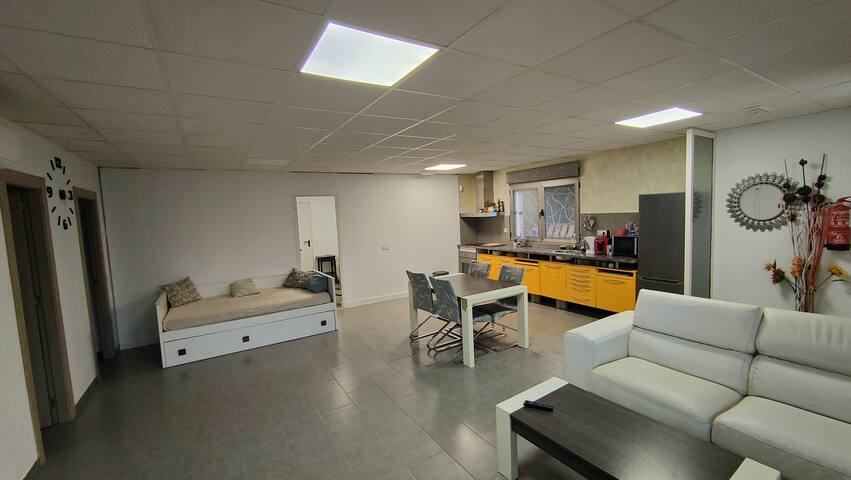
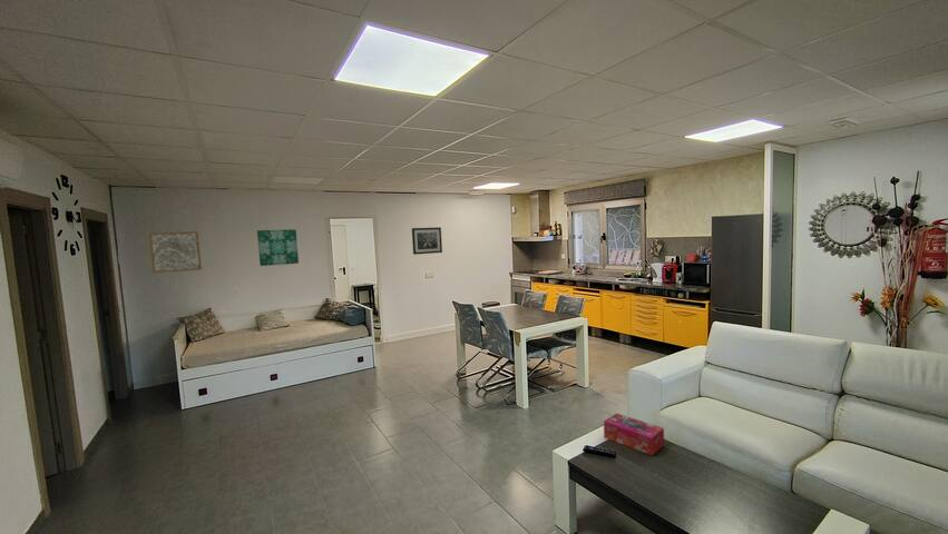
+ tissue box [603,412,665,456]
+ wall art [256,228,300,267]
+ wall art [411,226,443,256]
+ wall art [148,230,203,274]
